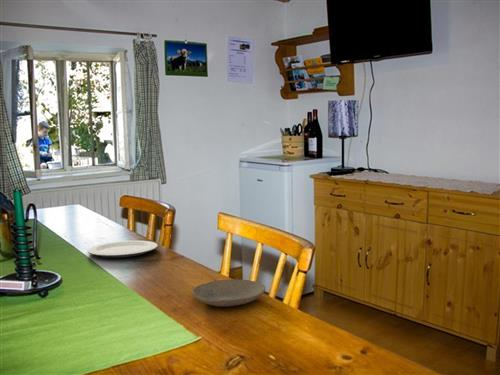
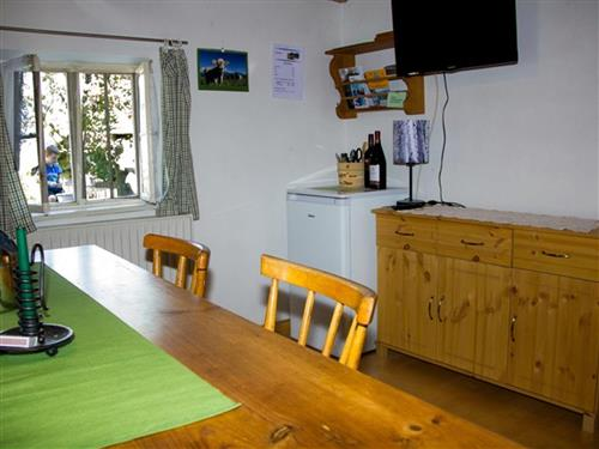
- plate [191,278,267,307]
- plate [86,240,159,259]
